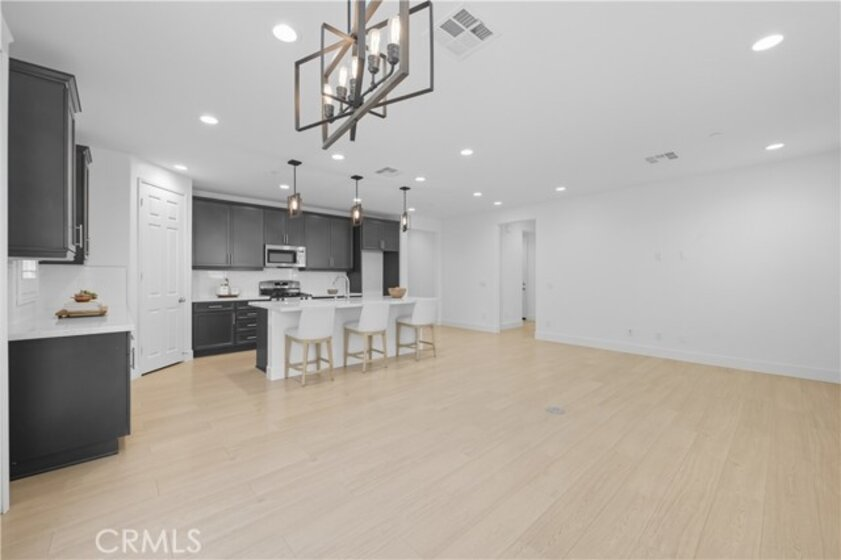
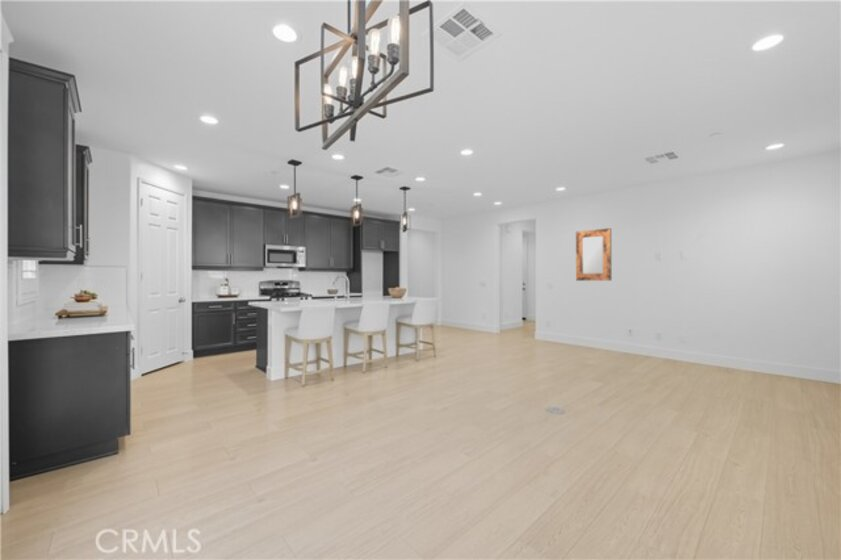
+ home mirror [575,227,612,282]
